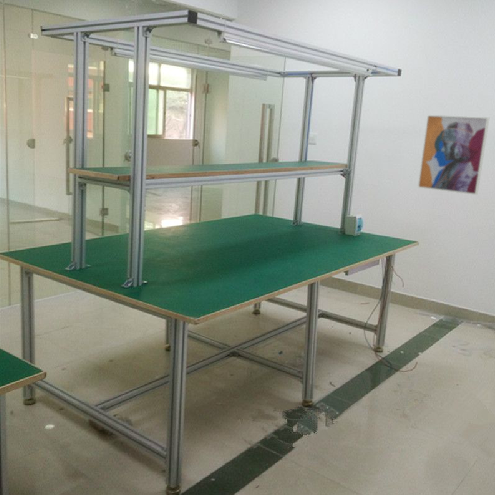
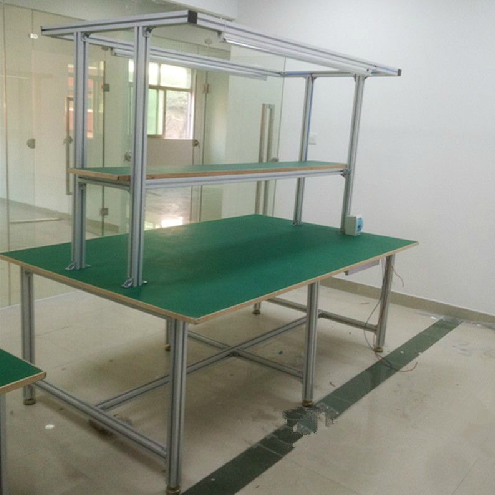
- wall art [416,114,490,196]
